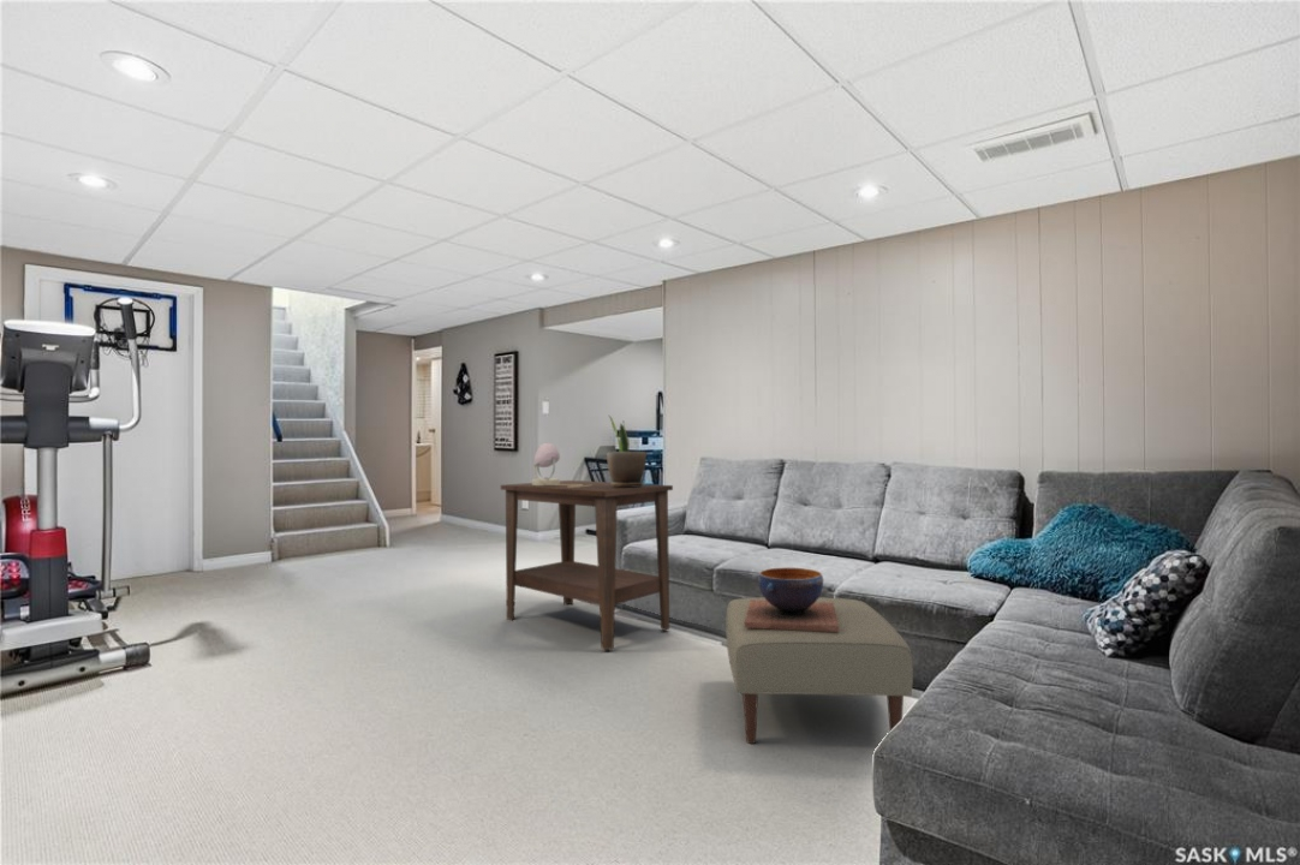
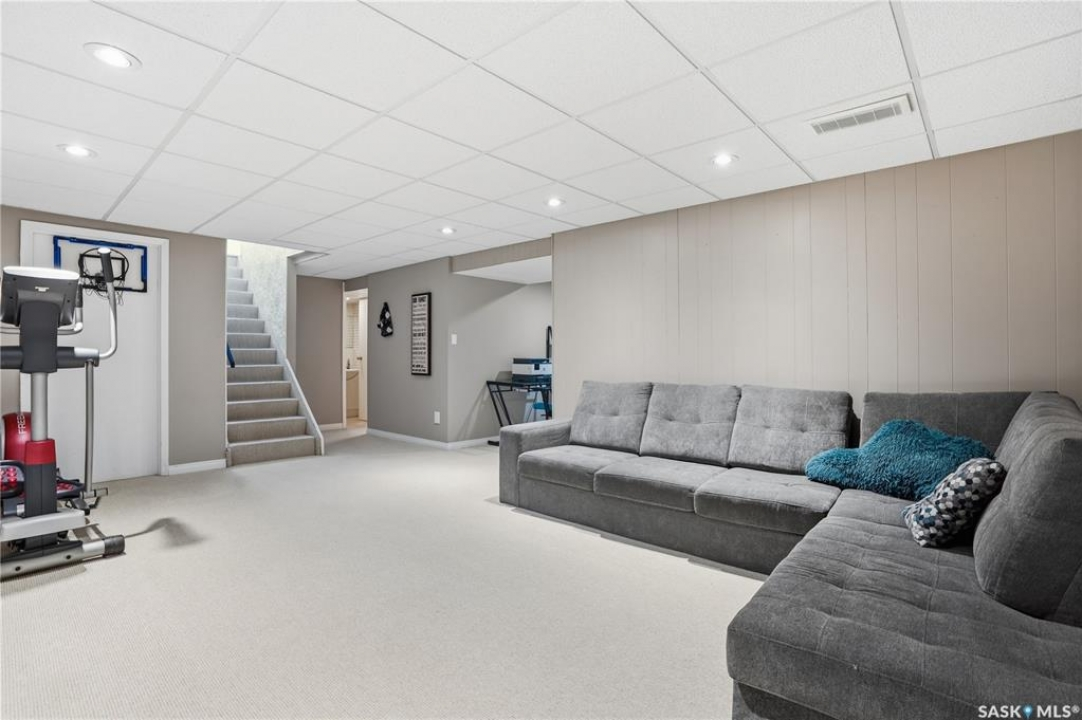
- table lamp [531,442,591,488]
- ottoman [724,596,914,745]
- side table [500,479,674,651]
- potted plant [606,414,648,487]
- decorative bowl [745,566,839,632]
